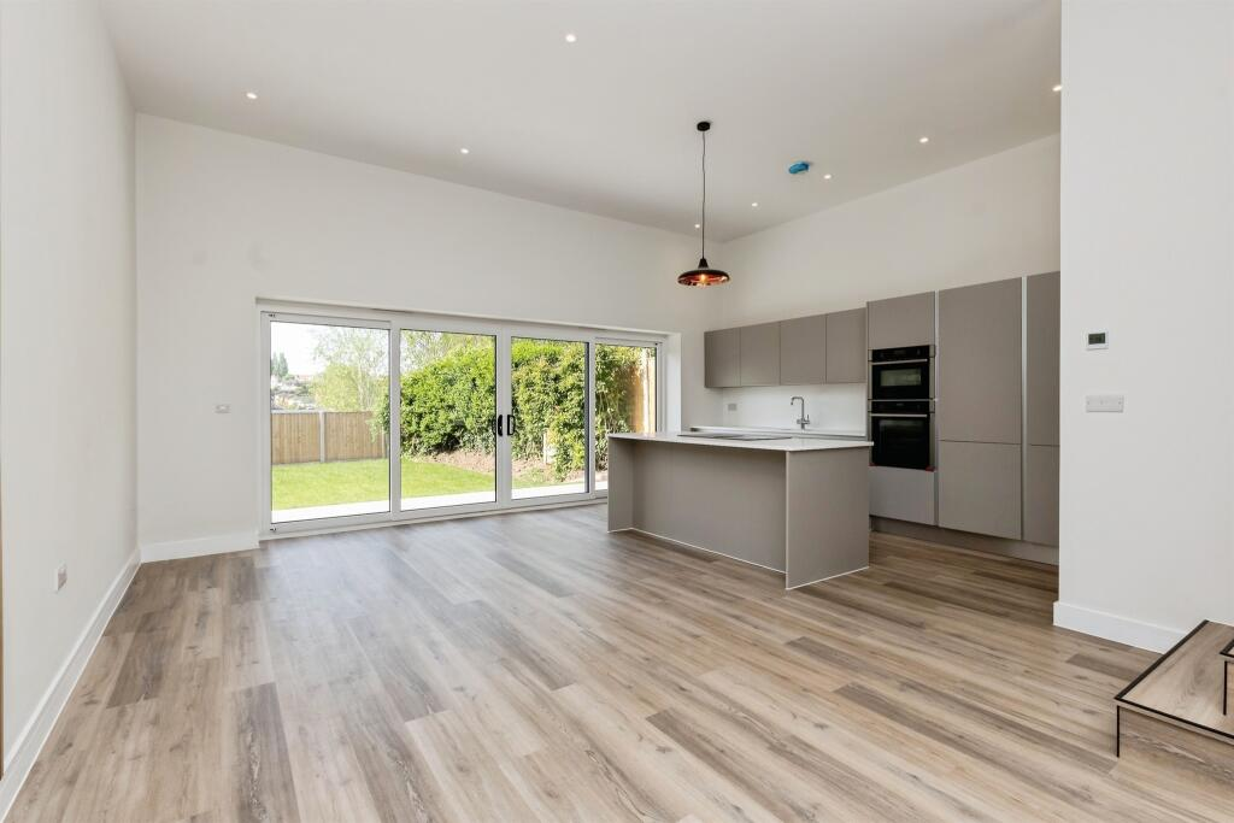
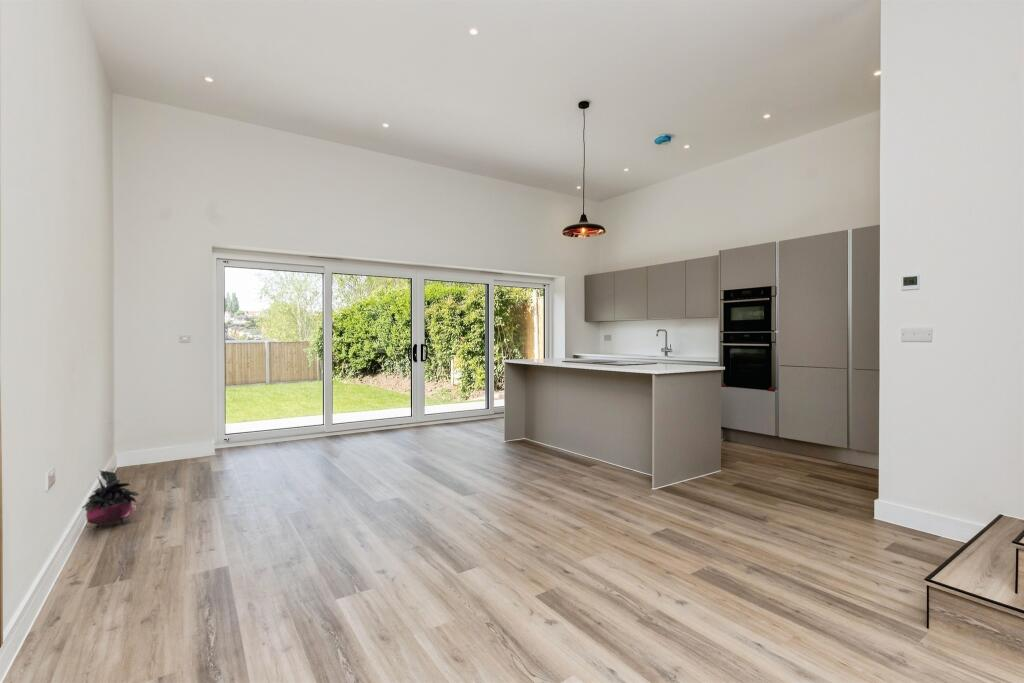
+ potted plant [81,470,140,529]
